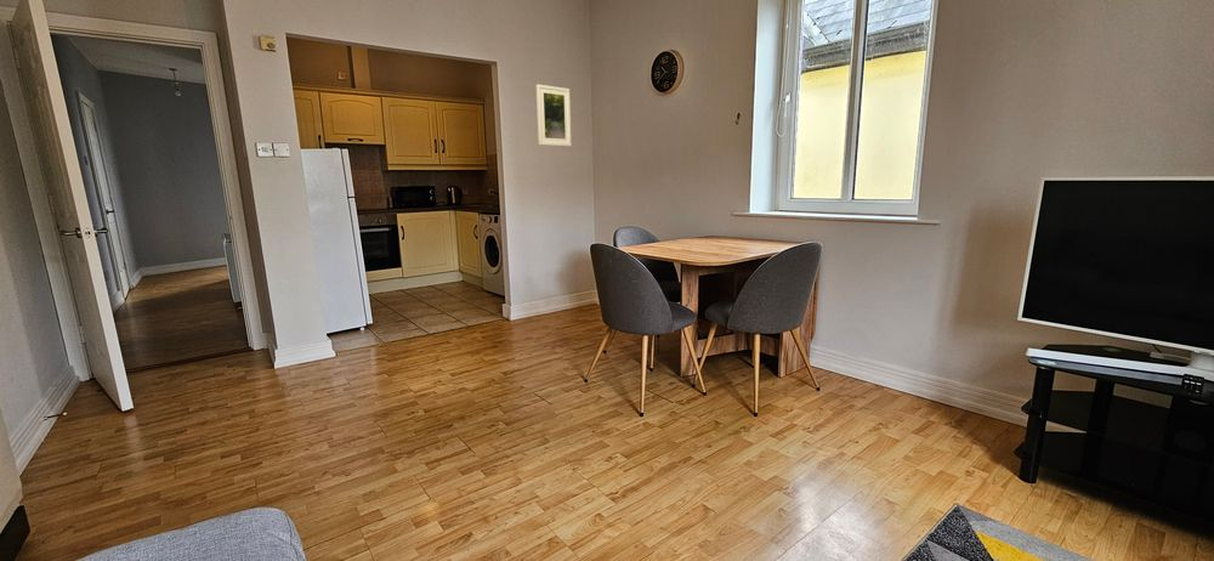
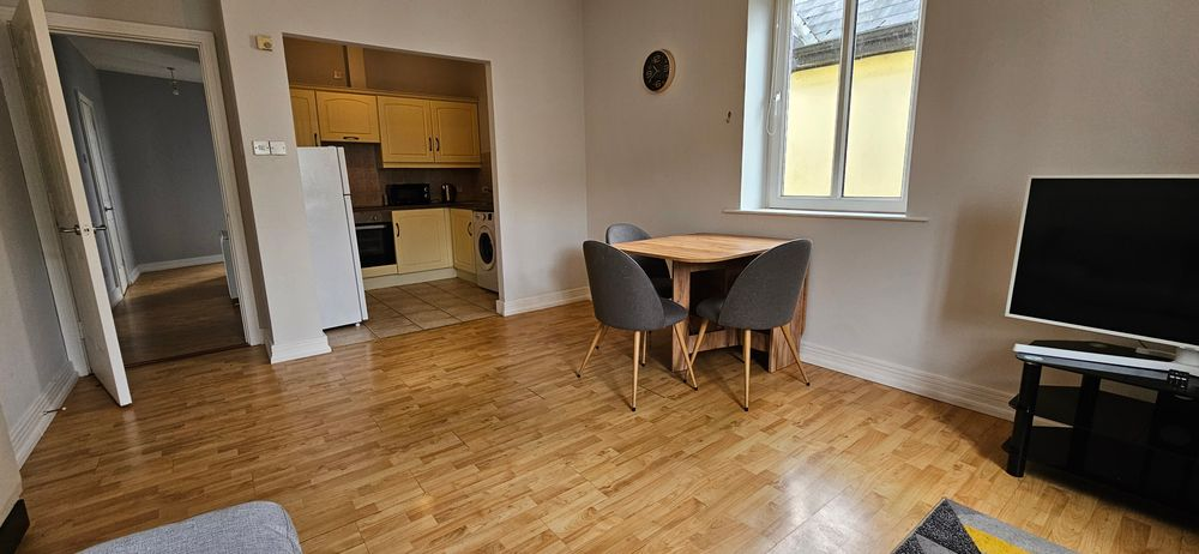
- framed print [535,84,572,147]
